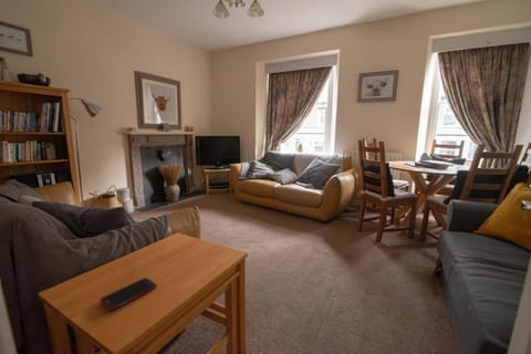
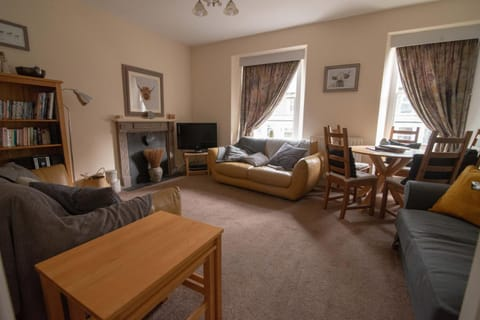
- cell phone [100,277,157,312]
